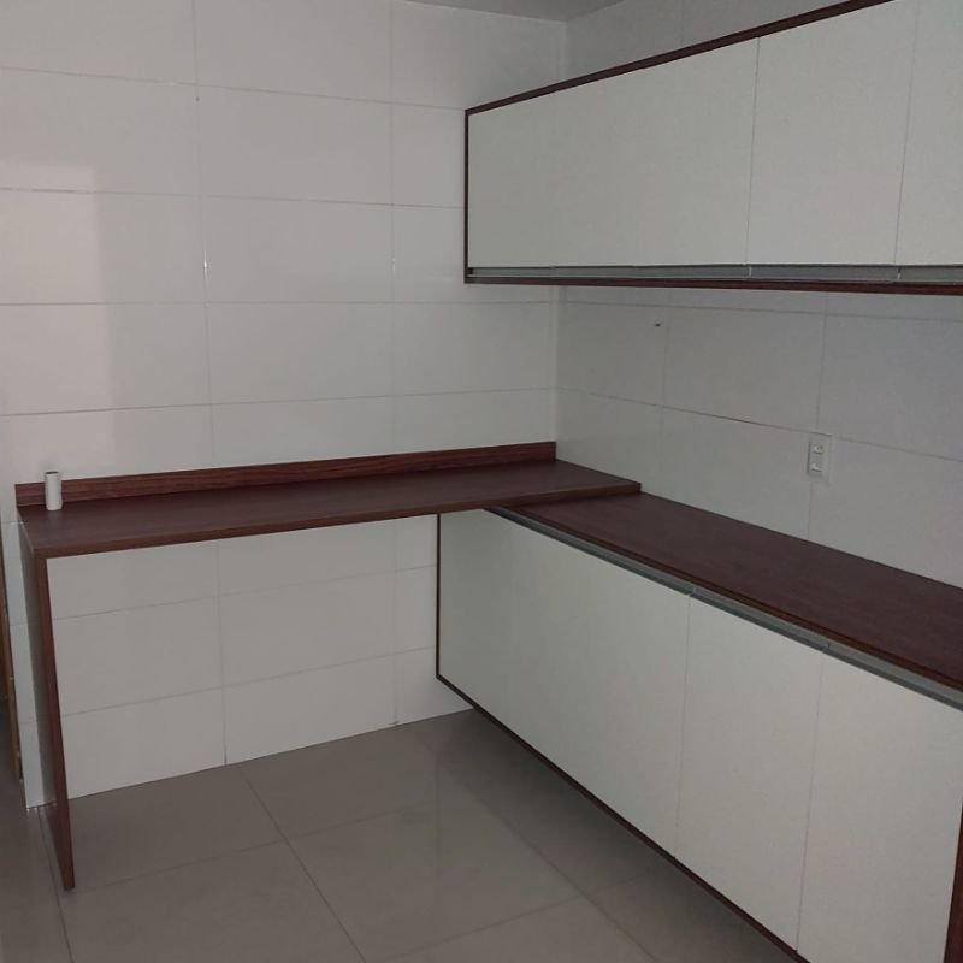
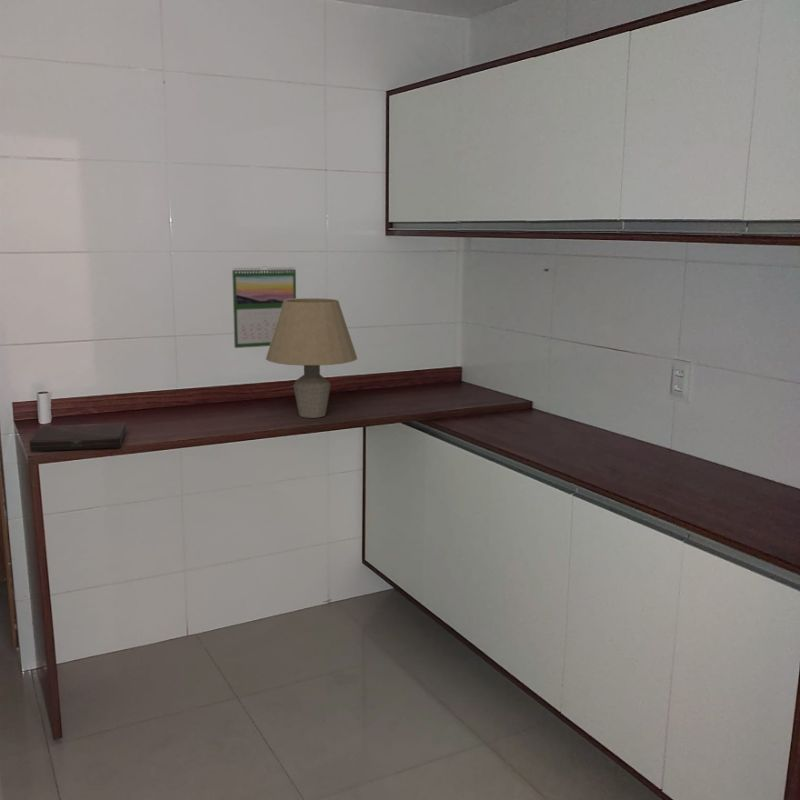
+ table lamp [265,297,358,419]
+ book [29,421,127,453]
+ calendar [231,265,297,349]
